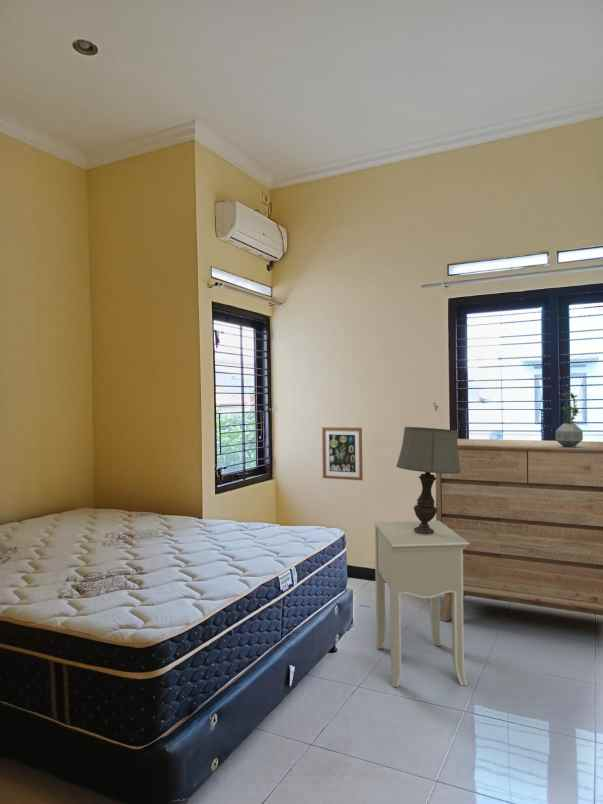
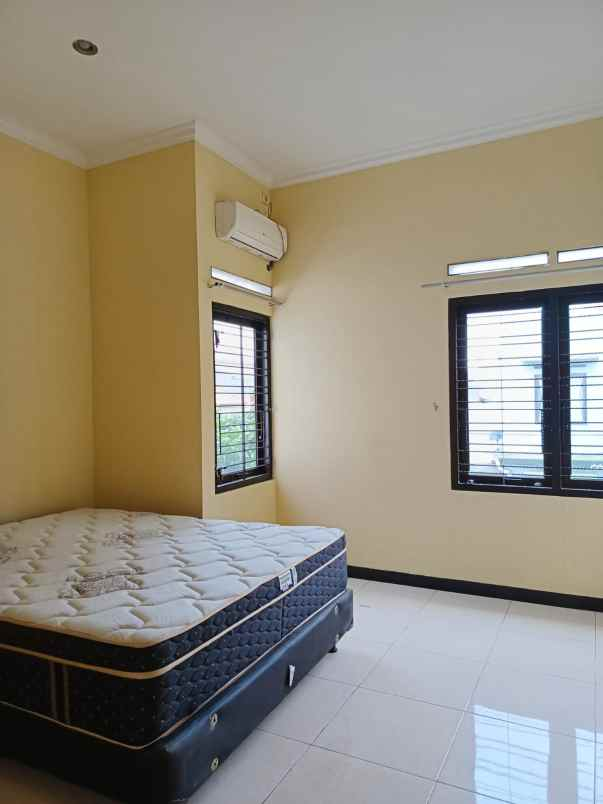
- potted plant [555,390,584,447]
- table lamp [395,426,461,534]
- dresser [435,438,603,622]
- wall art [321,426,364,481]
- nightstand [373,520,469,688]
